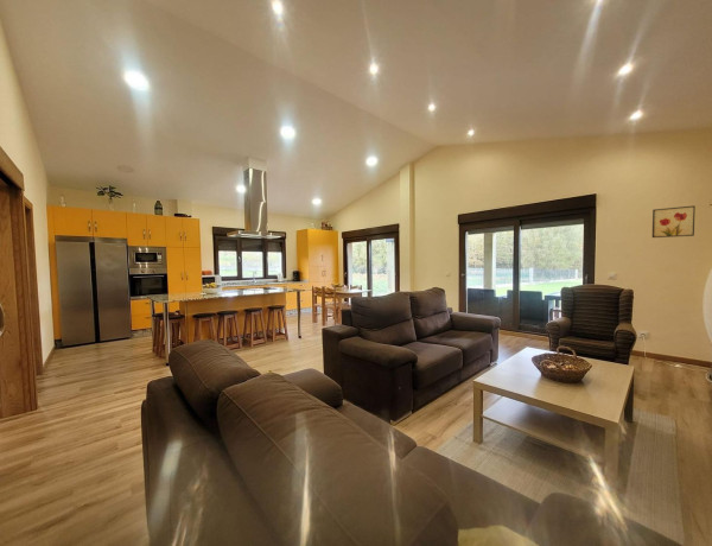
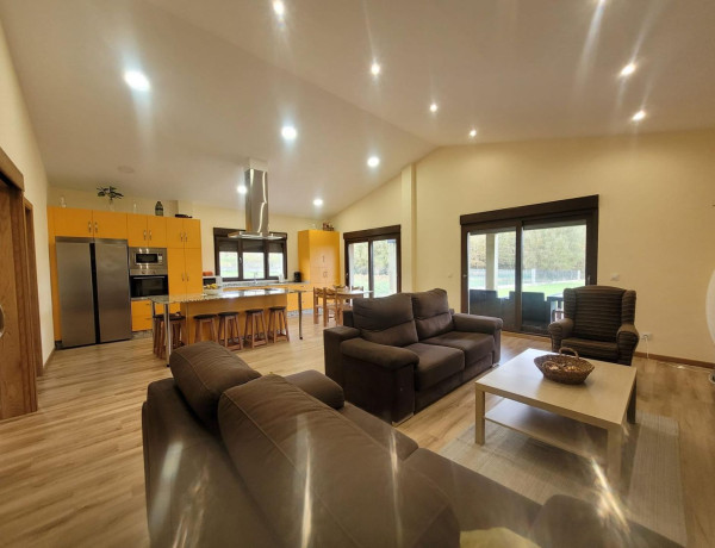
- wall art [651,204,697,239]
